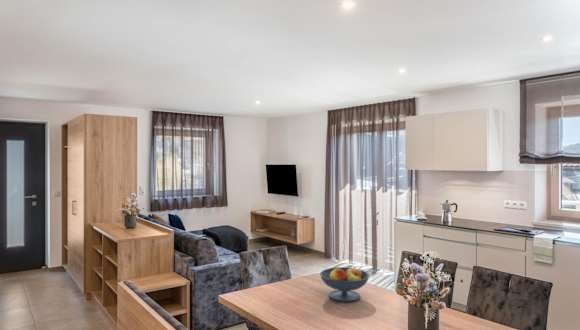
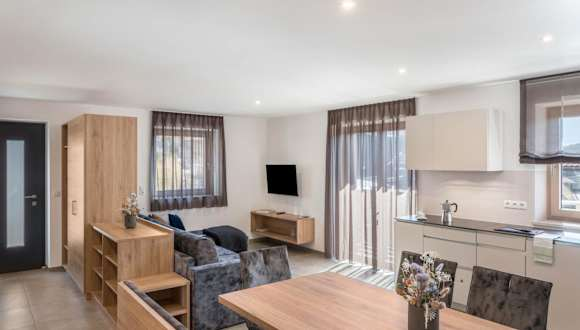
- fruit bowl [319,265,370,303]
